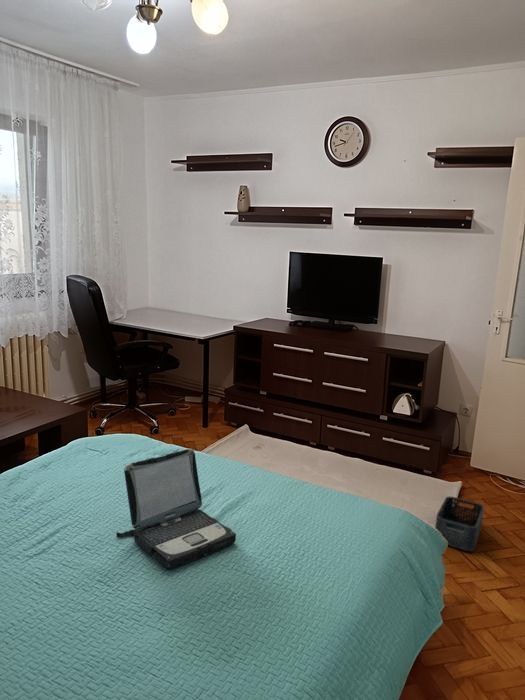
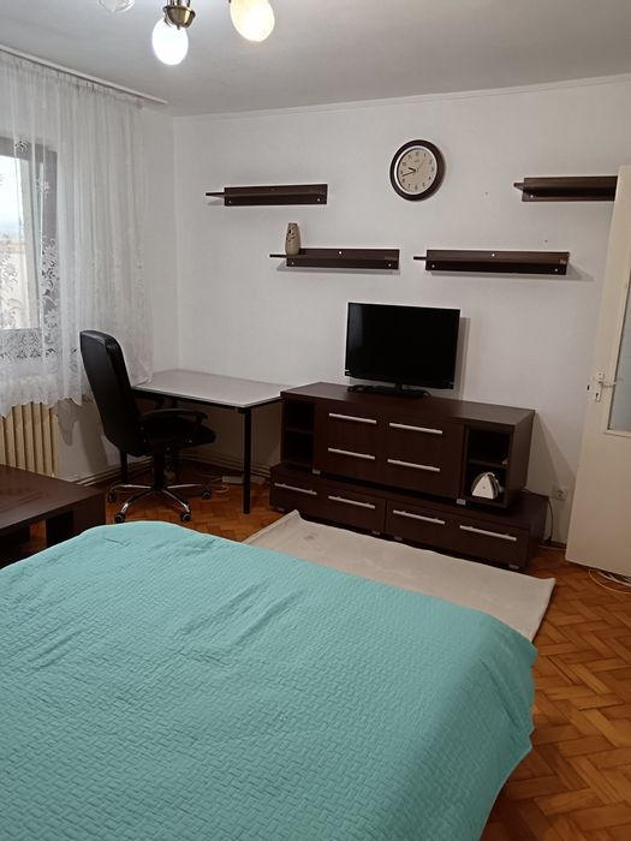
- laptop [115,448,237,570]
- storage bin [434,496,485,552]
